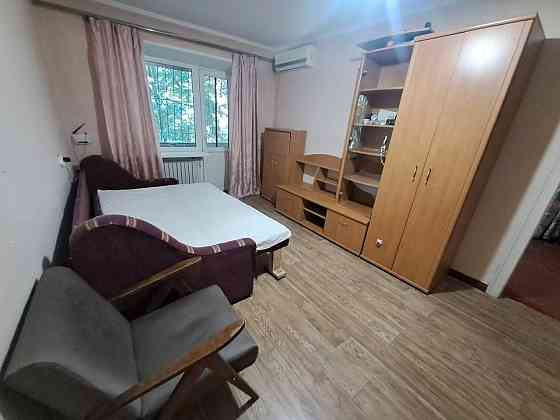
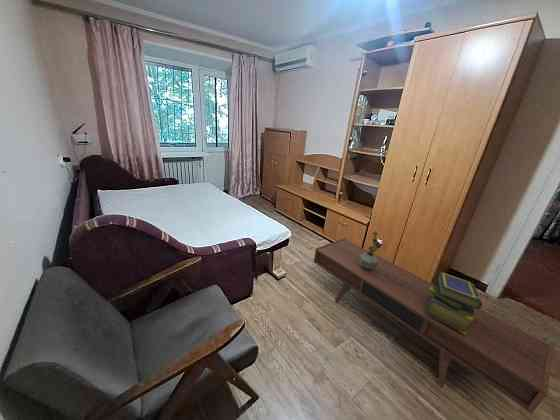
+ stack of books [426,270,483,335]
+ potted plant [359,231,382,270]
+ coffee table [313,237,555,415]
